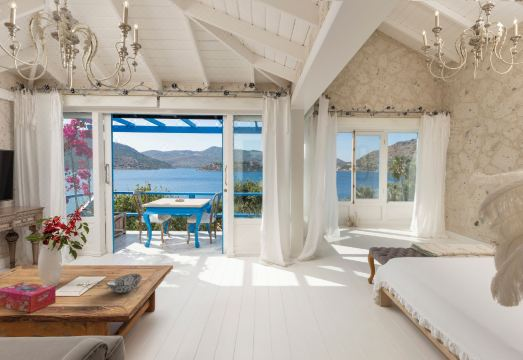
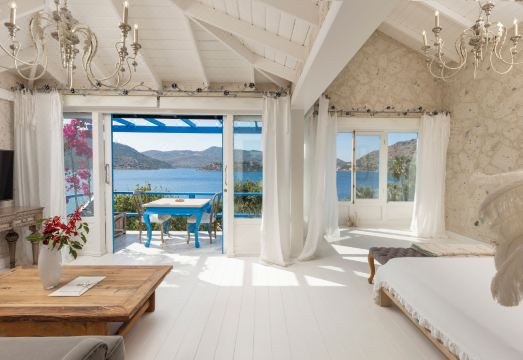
- tissue box [0,281,57,313]
- decorative bowl [105,273,143,294]
